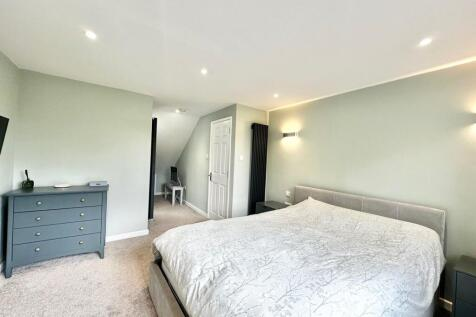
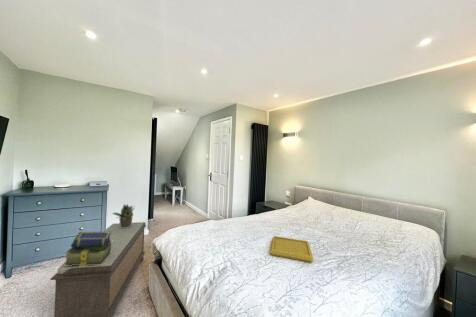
+ potted plant [111,203,136,228]
+ bench [49,221,147,317]
+ stack of books [64,231,113,267]
+ serving tray [269,235,314,263]
